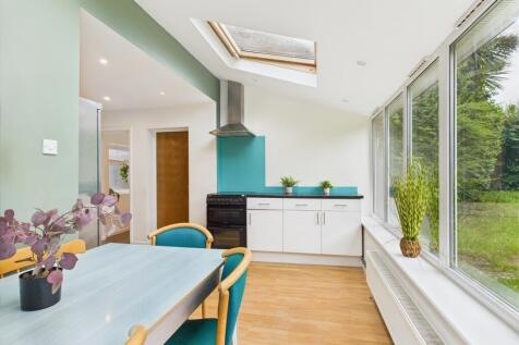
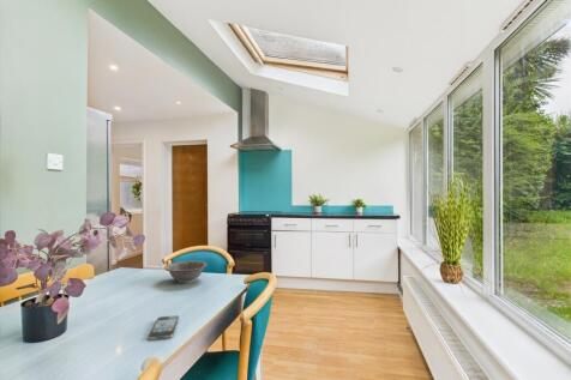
+ smartphone [148,314,180,340]
+ decorative bowl [163,260,209,284]
